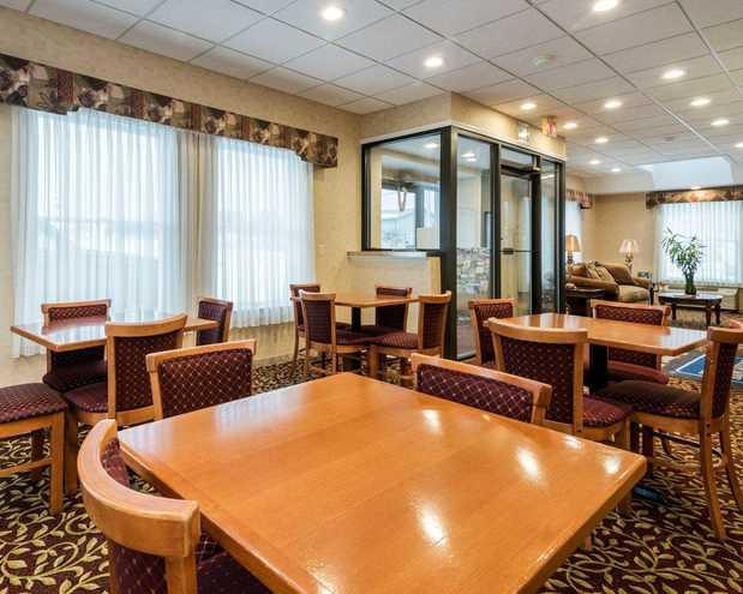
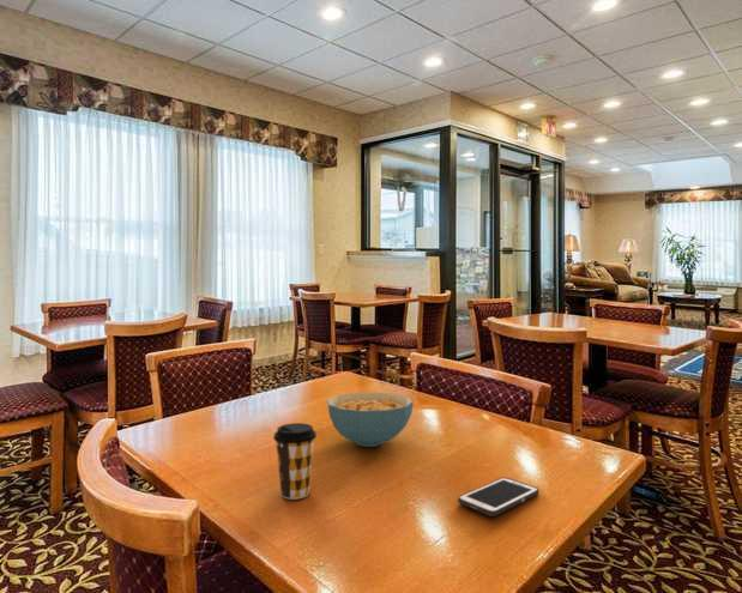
+ coffee cup [272,422,318,501]
+ cereal bowl [326,391,415,448]
+ cell phone [457,477,539,518]
